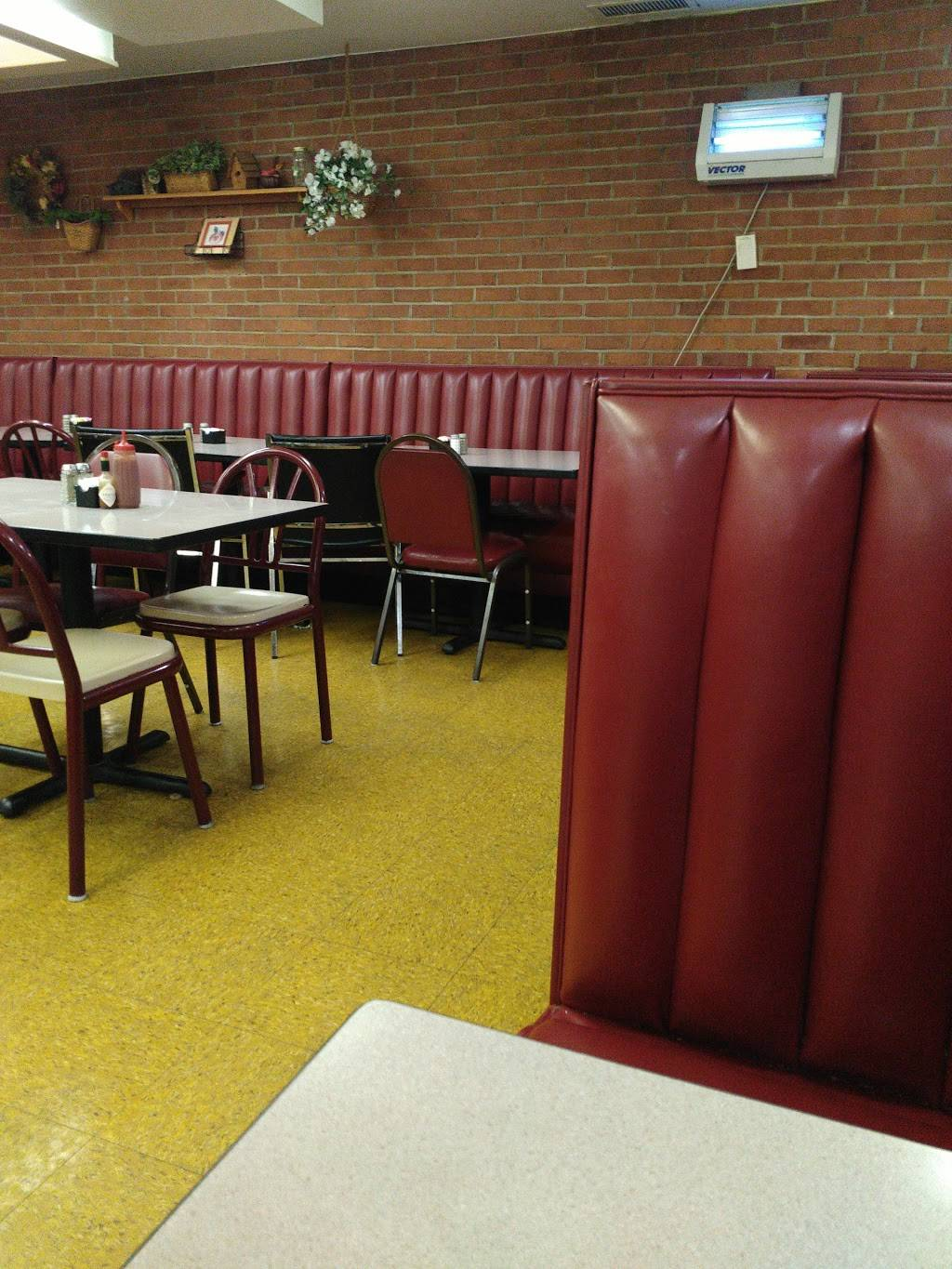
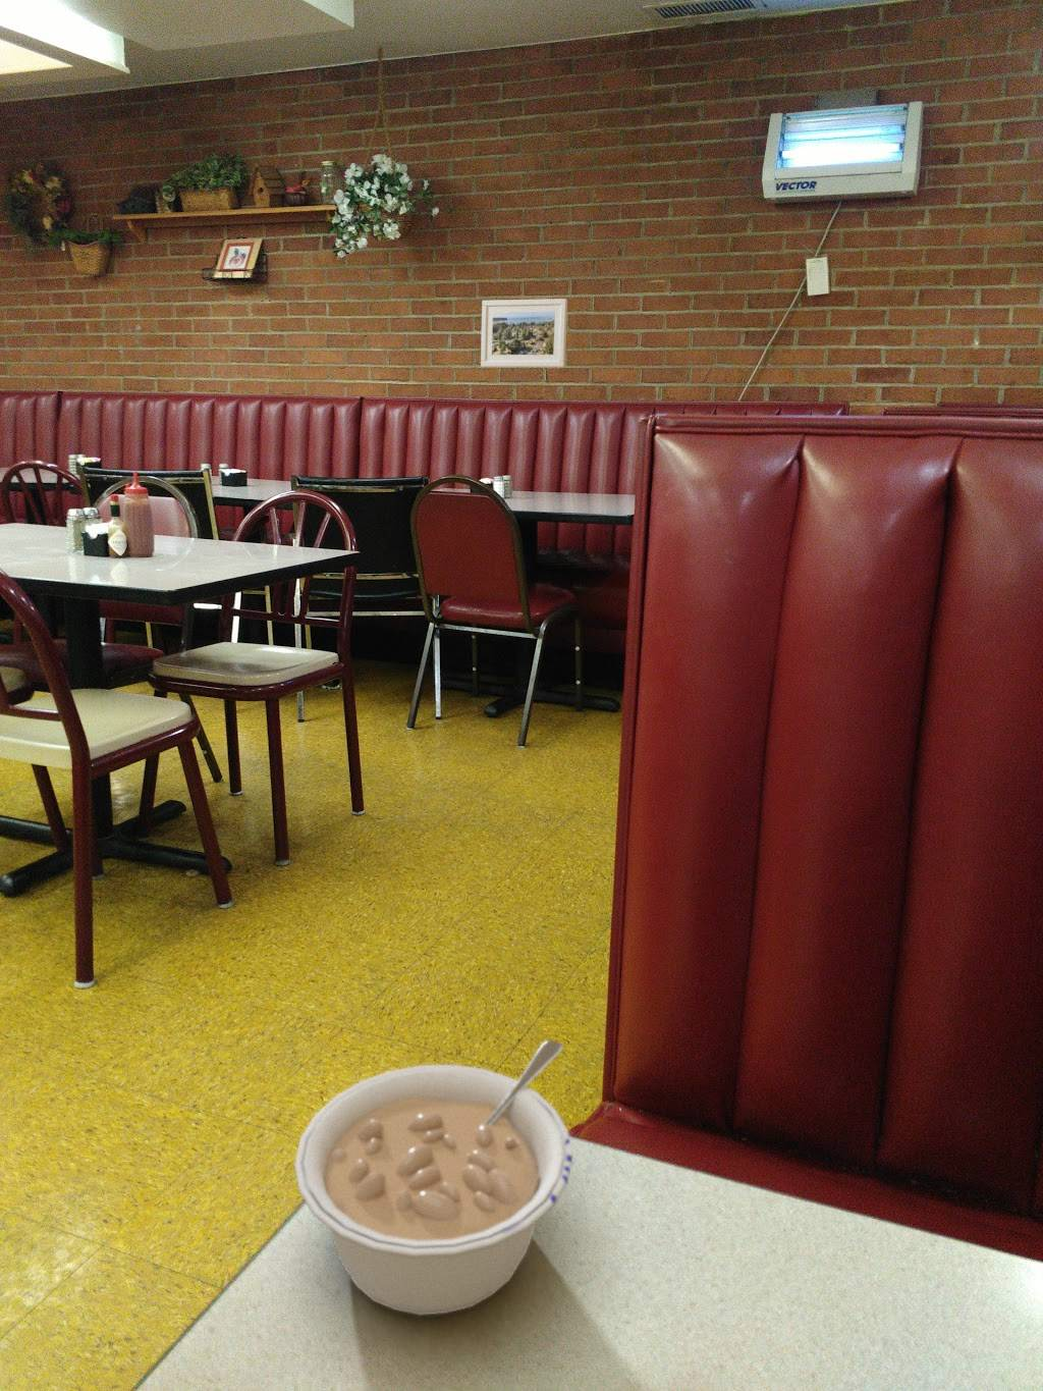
+ legume [294,1039,573,1316]
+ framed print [480,297,569,368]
